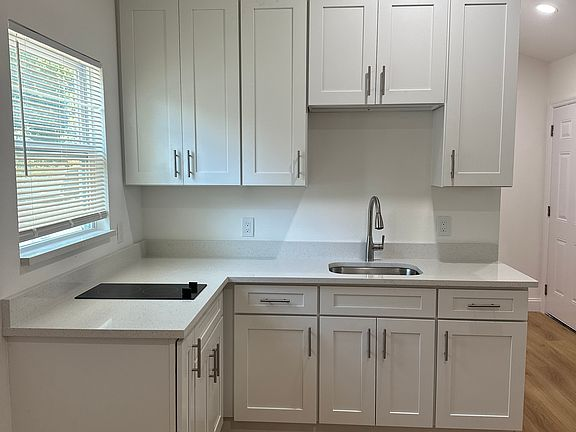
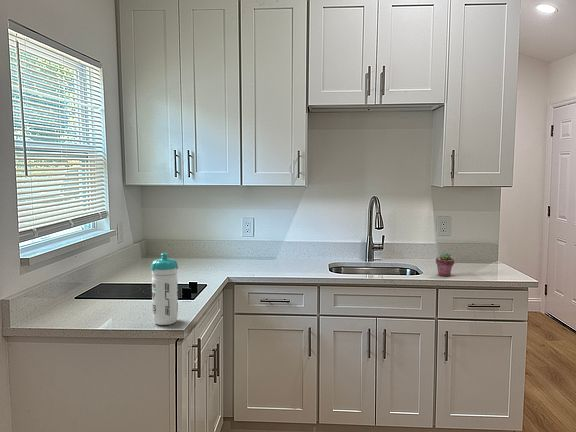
+ potted succulent [435,251,455,277]
+ water bottle [150,252,179,326]
